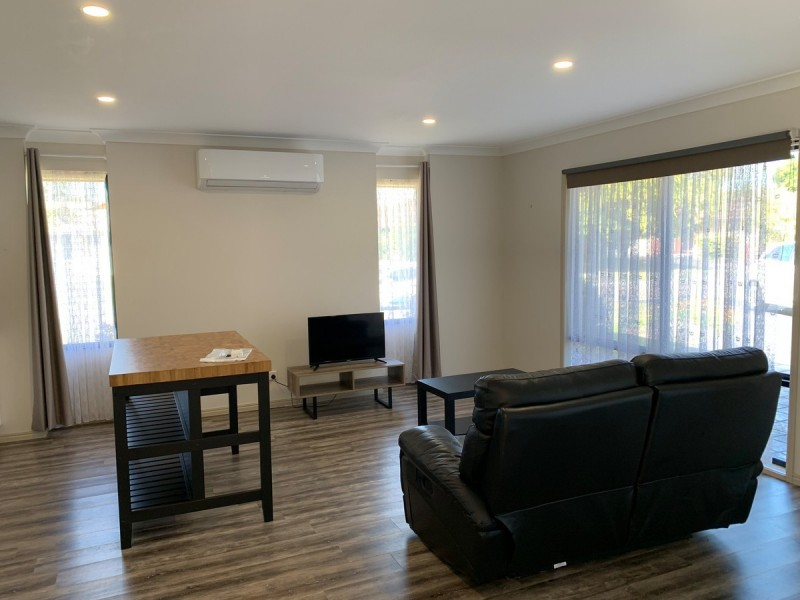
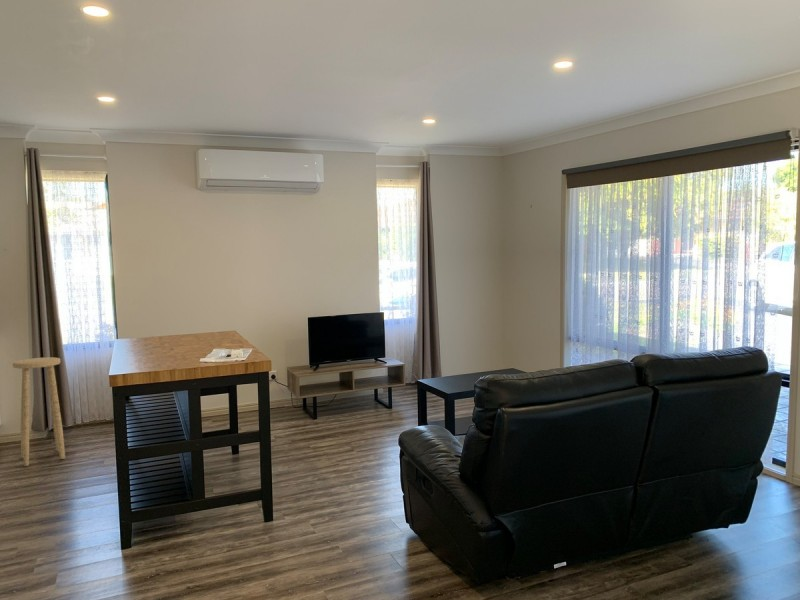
+ stool [12,356,66,467]
